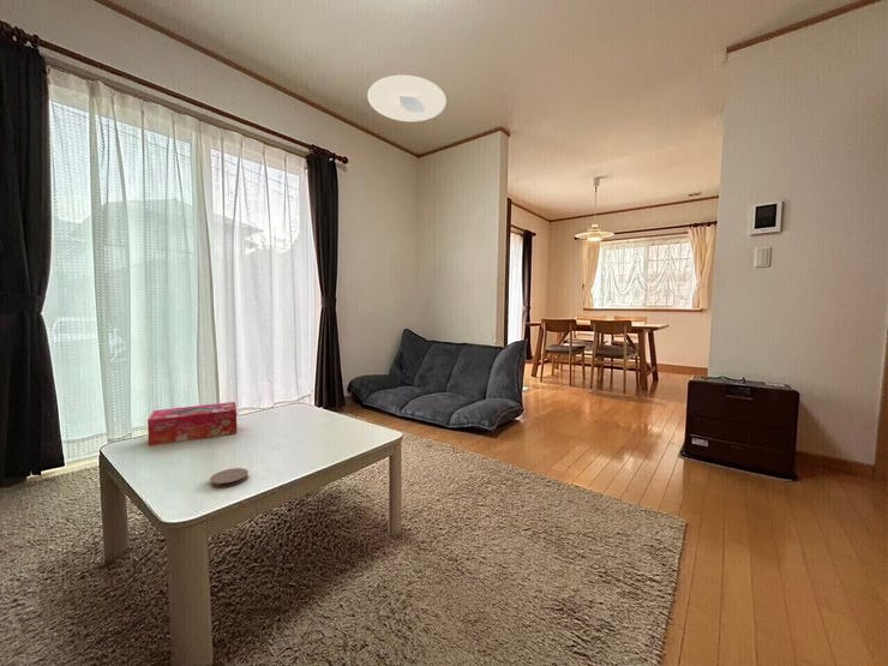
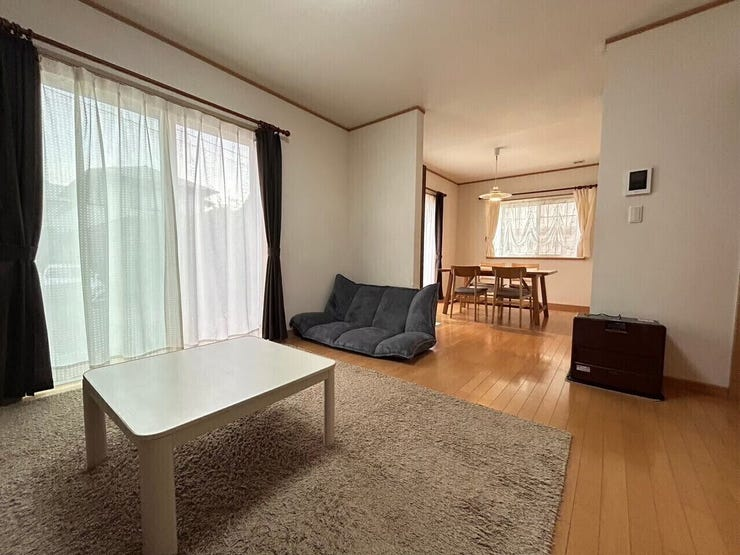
- tissue box [146,401,238,446]
- coaster [209,467,250,488]
- ceiling light [366,74,448,122]
